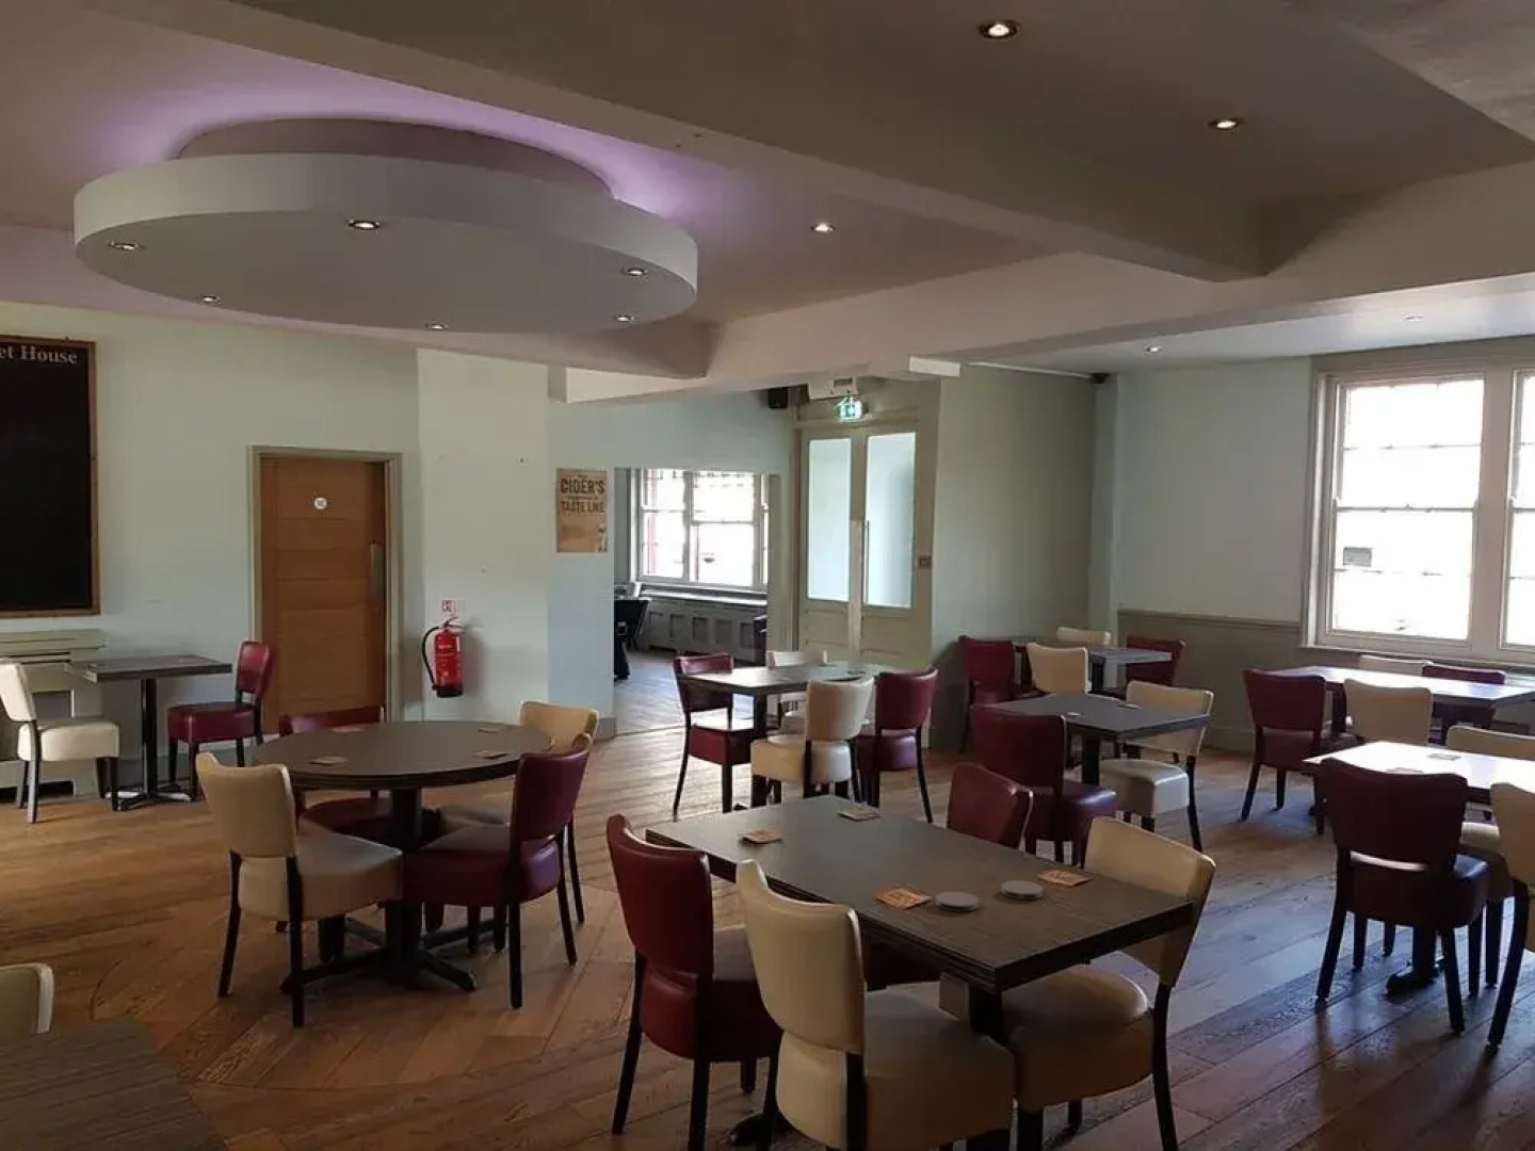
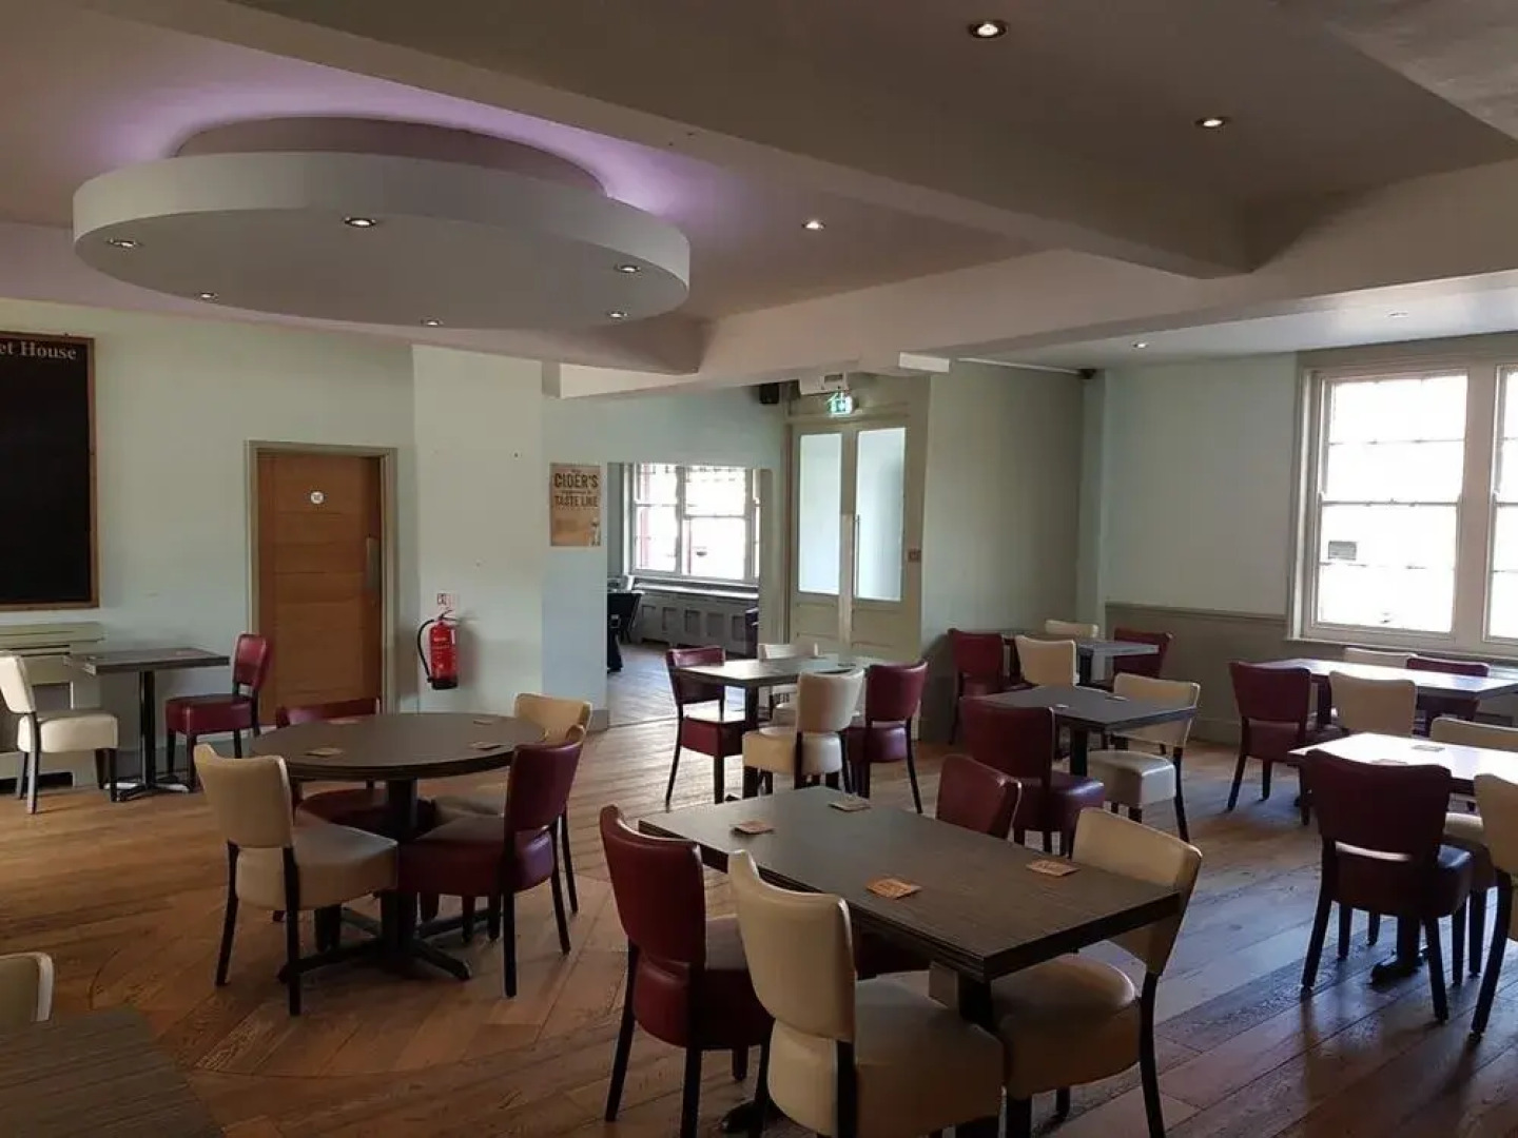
- coaster [934,891,980,913]
- coaster [1000,879,1043,901]
